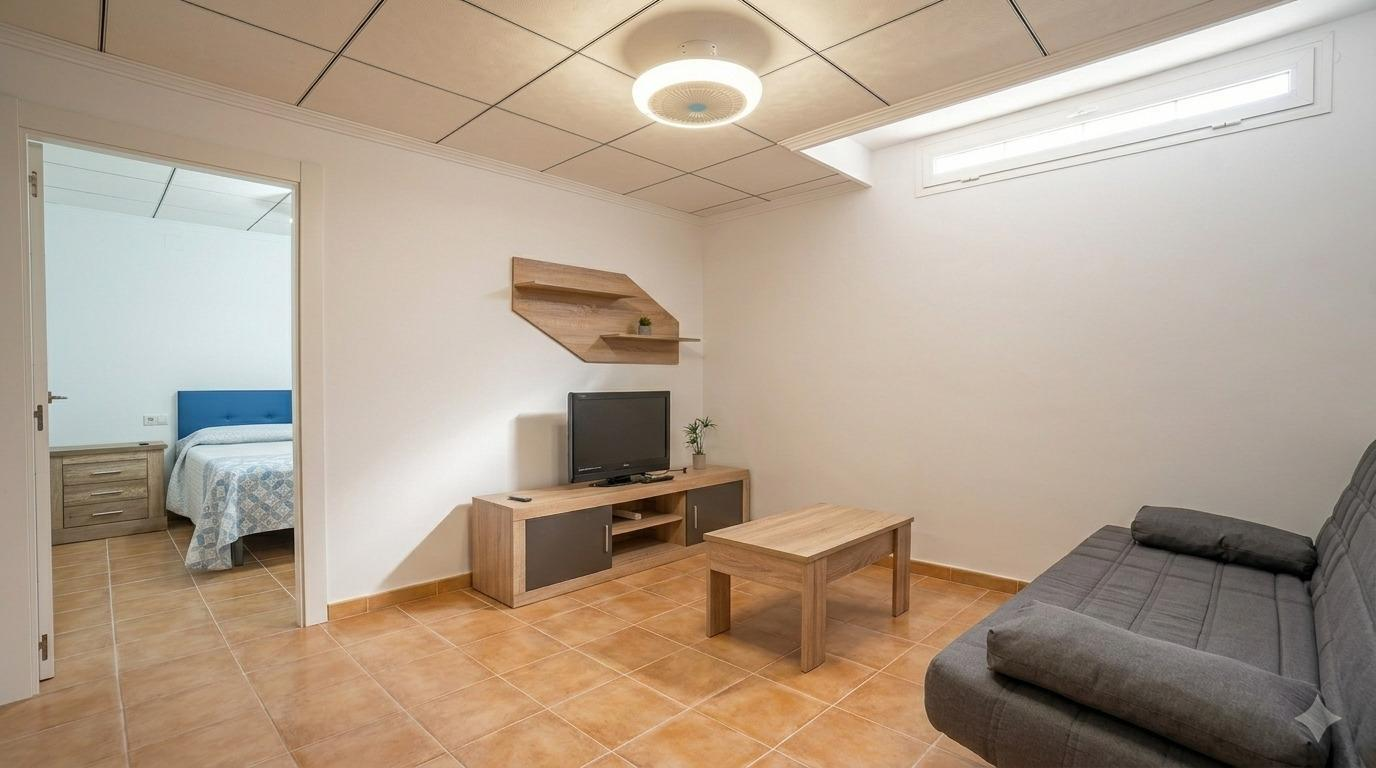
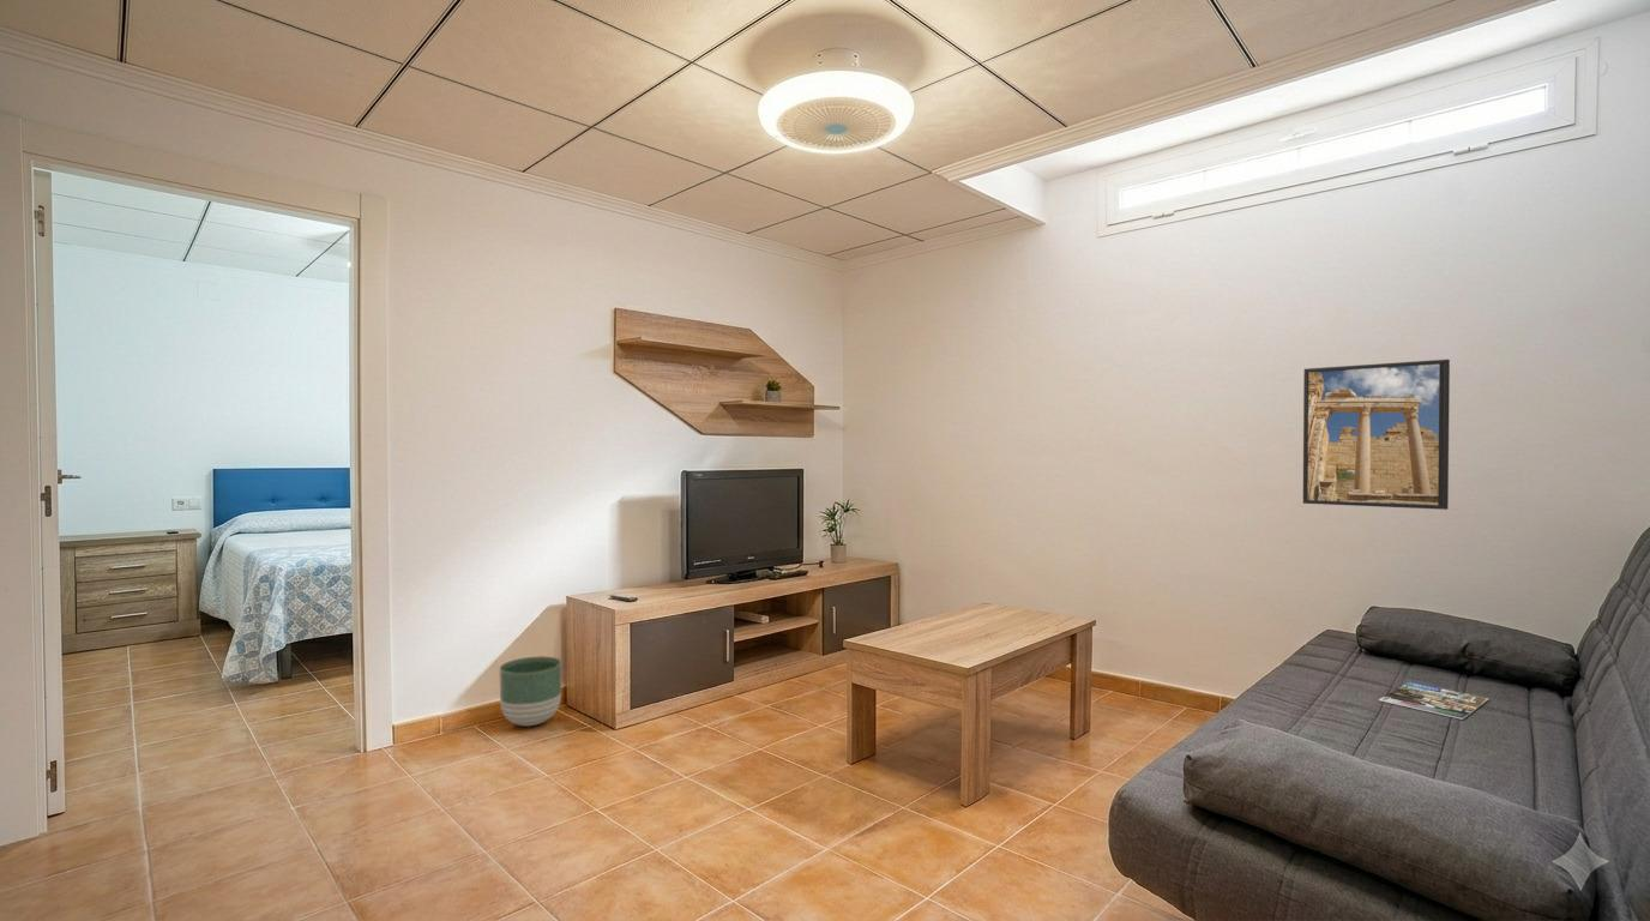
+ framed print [1302,359,1451,511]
+ magazine [1378,681,1489,721]
+ planter [499,655,562,727]
